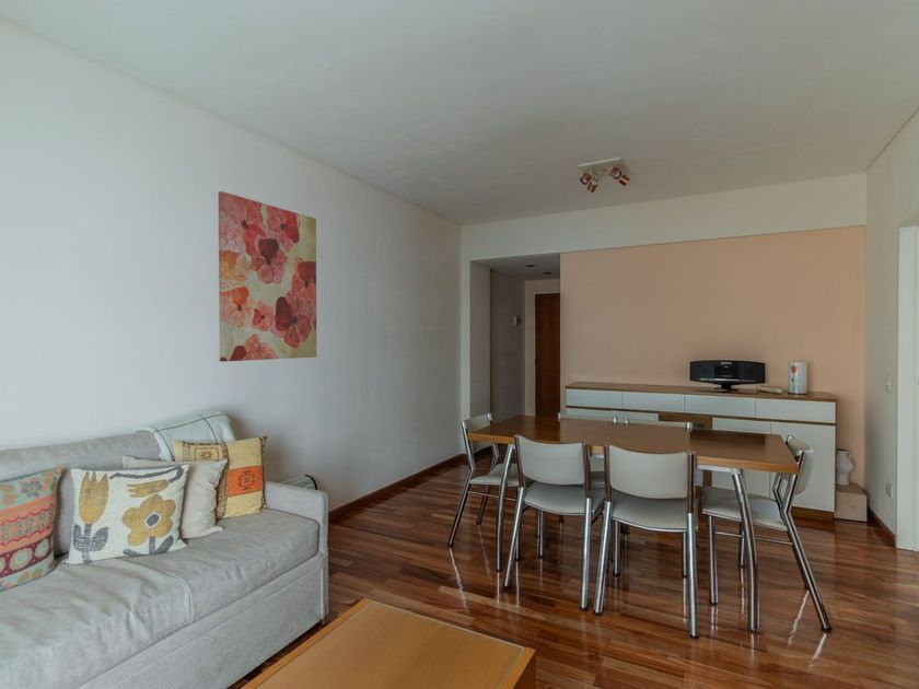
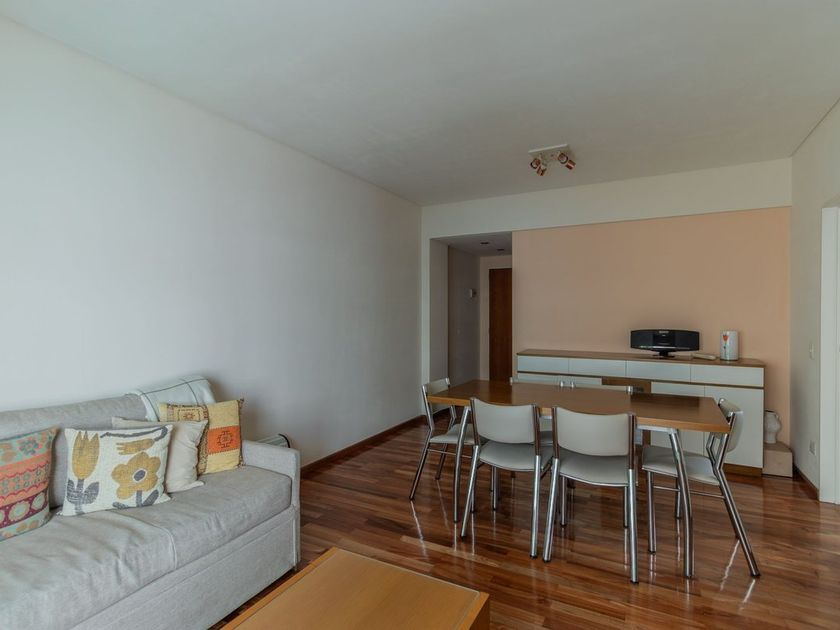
- wall art [218,190,318,363]
